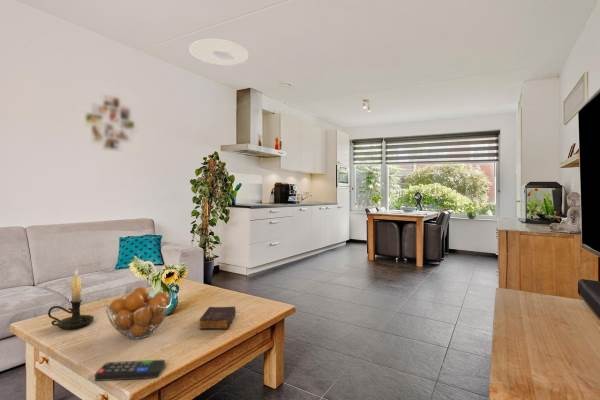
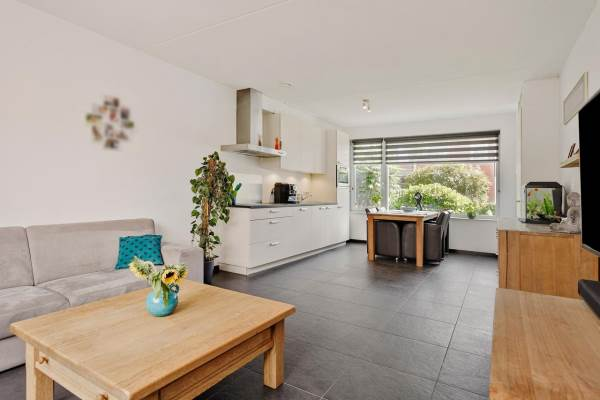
- book [198,306,237,330]
- remote control [94,359,166,382]
- ceiling light [188,38,249,66]
- fruit basket [104,286,173,340]
- candle holder [47,268,95,331]
